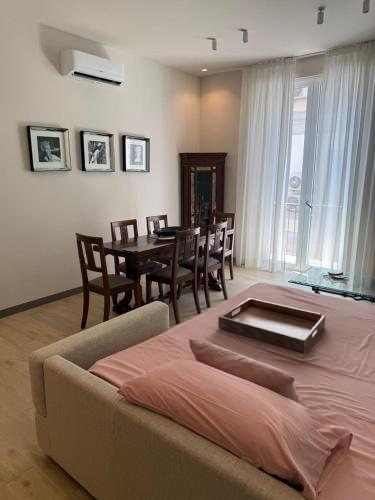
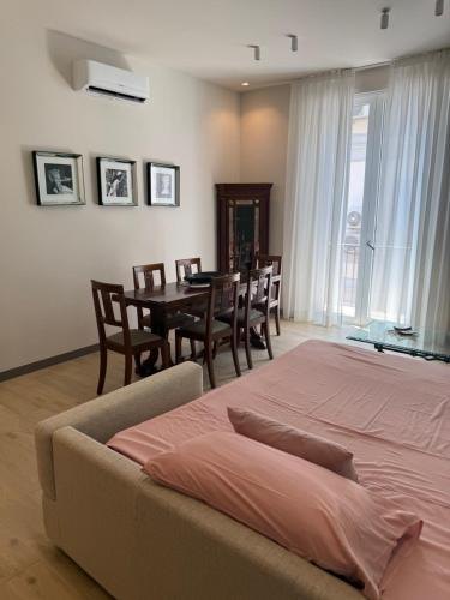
- serving tray [217,297,327,354]
